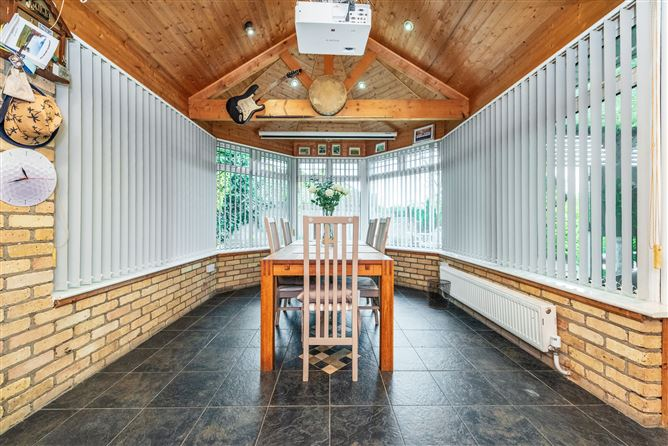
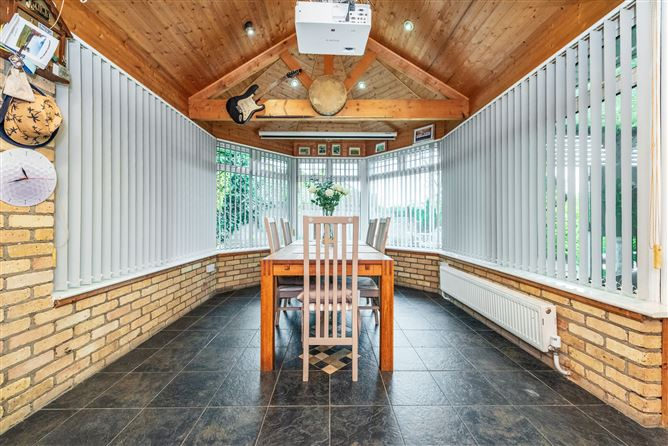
- waste bin [425,278,452,310]
